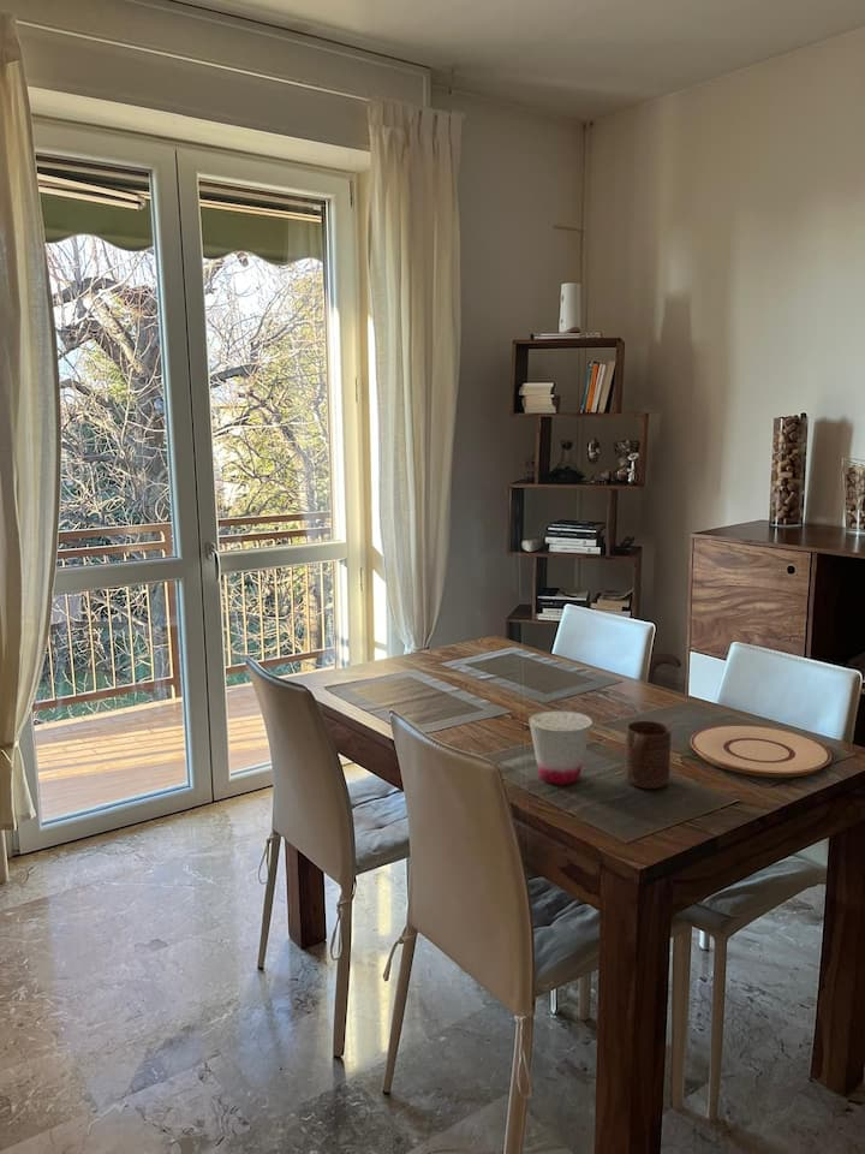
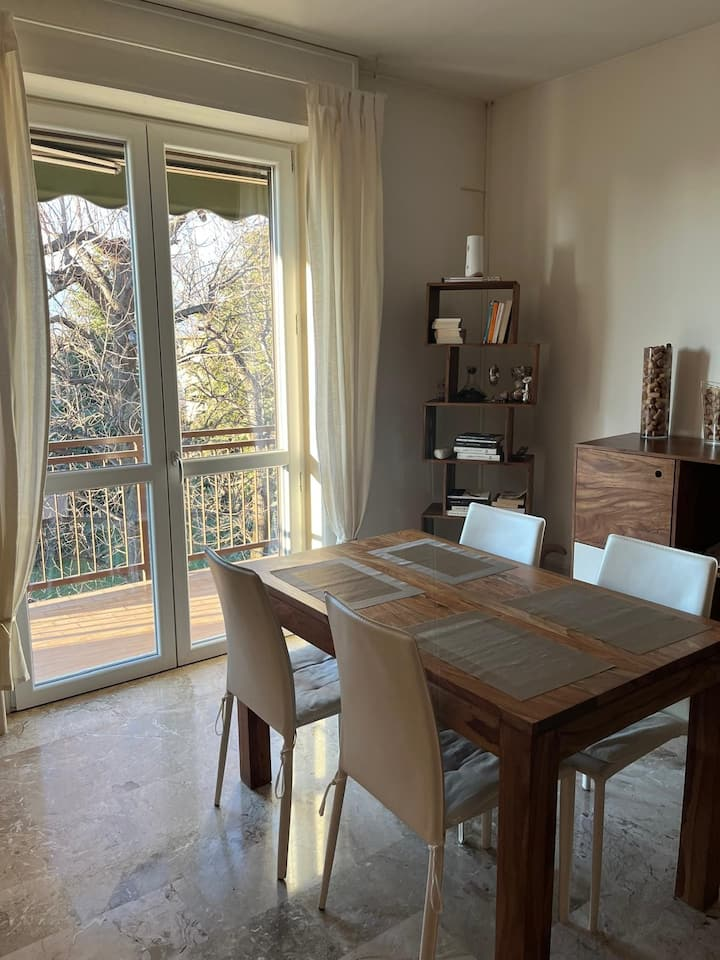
- cup [527,709,593,786]
- cup [624,720,672,790]
- plate [690,724,833,779]
